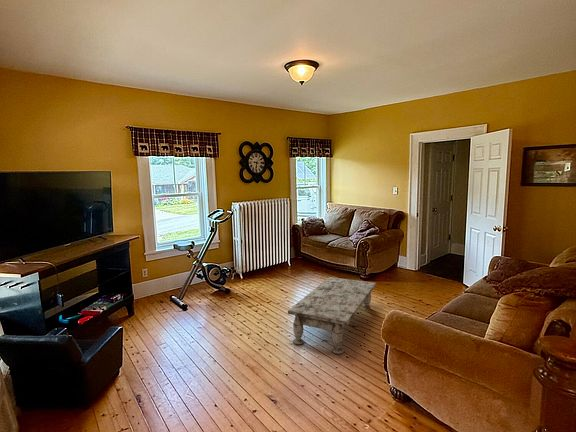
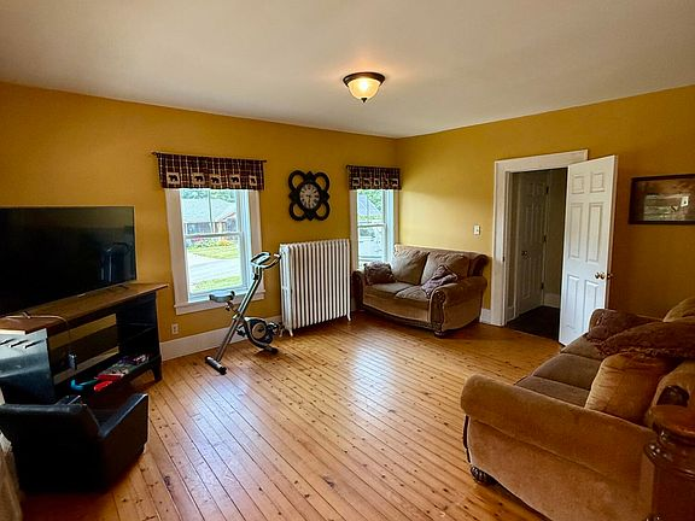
- coffee table [287,276,377,355]
